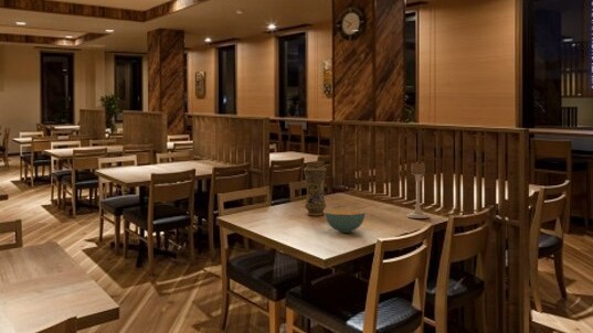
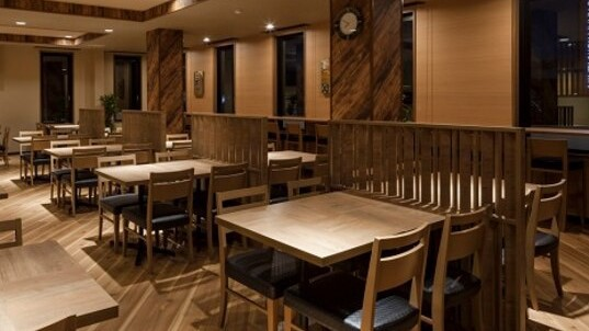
- cereal bowl [325,208,366,234]
- candle holder [406,162,430,219]
- vase [303,161,328,216]
